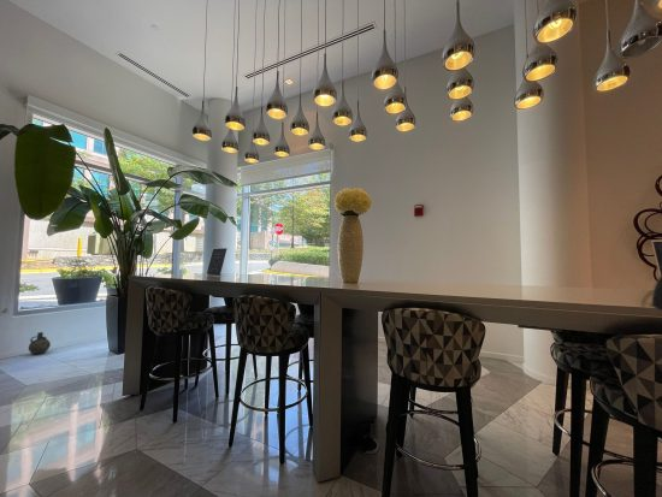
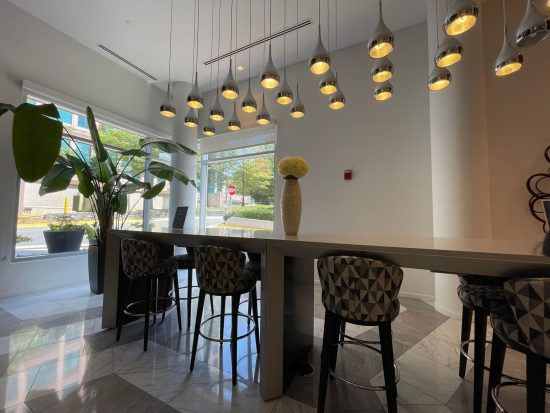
- ceramic jug [28,331,52,355]
